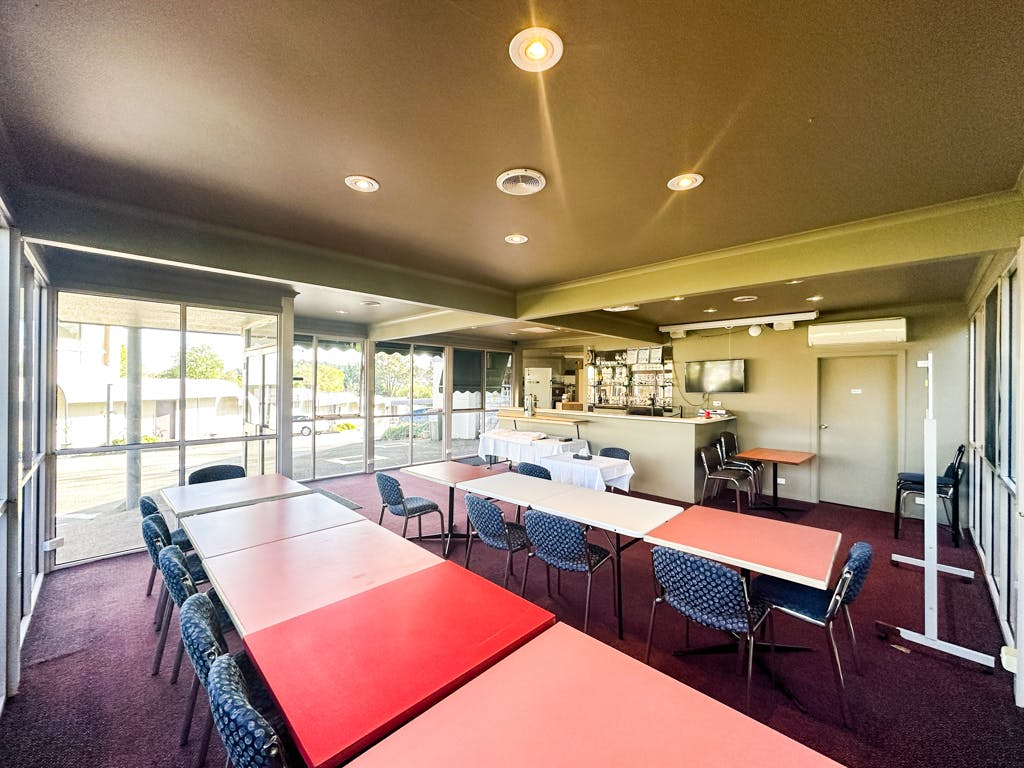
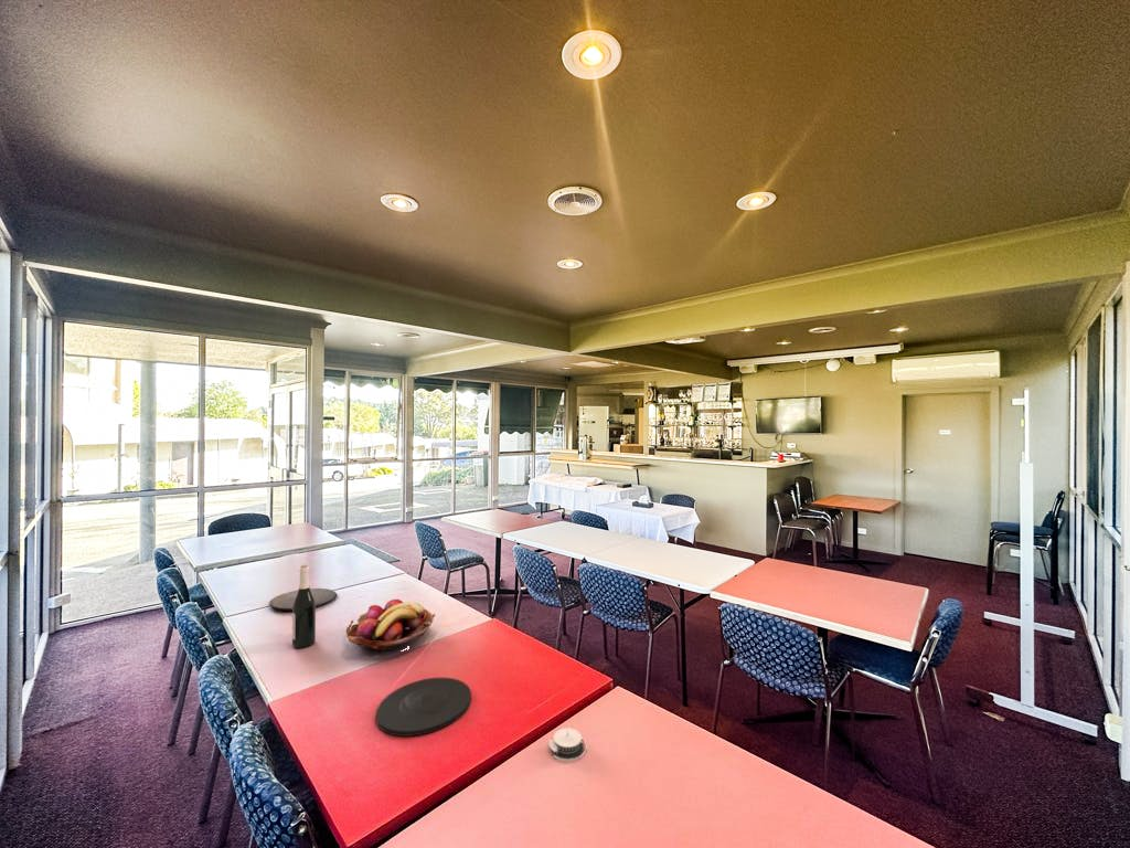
+ plate [375,677,472,738]
+ plate [268,587,338,612]
+ wine bottle [291,564,317,649]
+ architectural model [548,727,588,762]
+ fruit basket [345,598,436,653]
